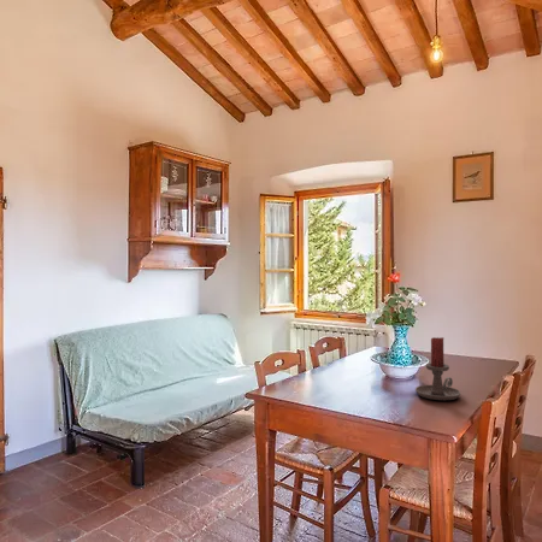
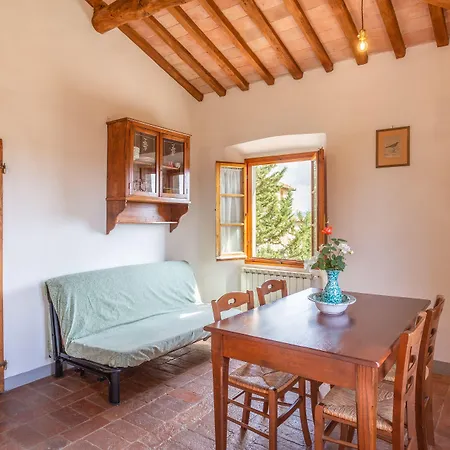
- candle holder [414,336,461,401]
